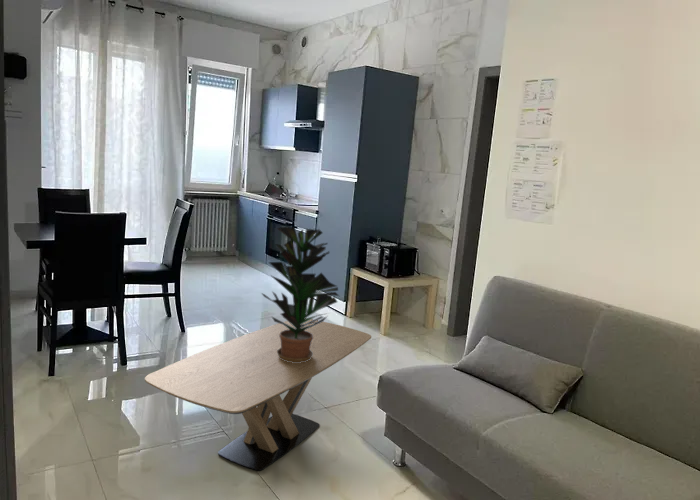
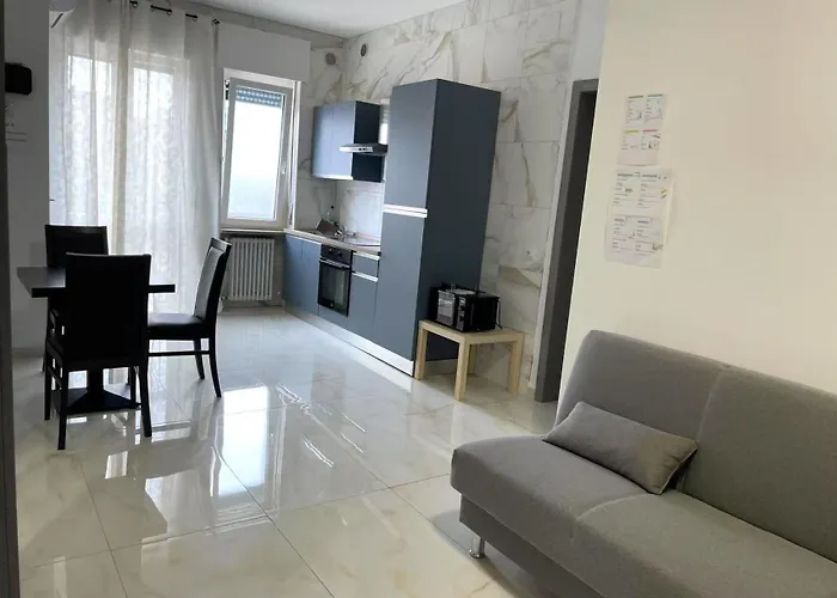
- coffee table [144,318,372,472]
- potted plant [260,225,340,363]
